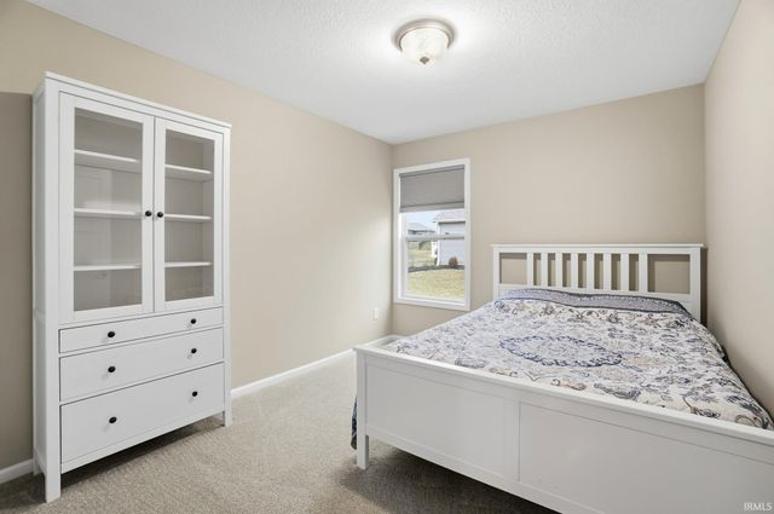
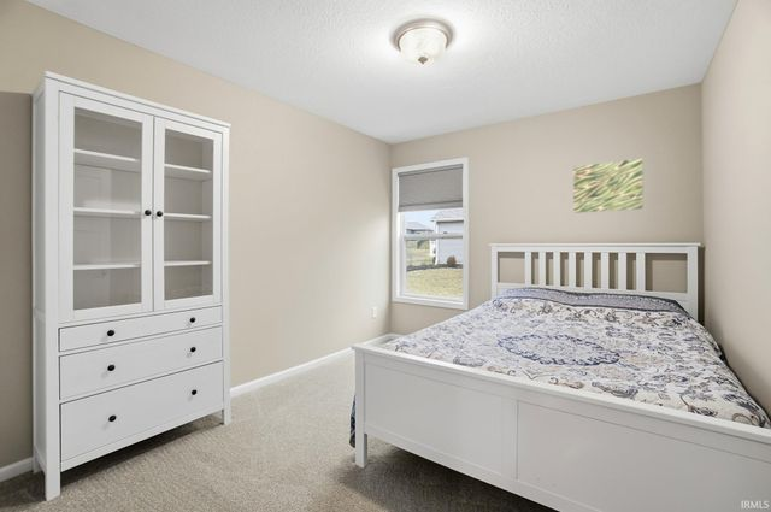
+ wall art [572,158,643,214]
